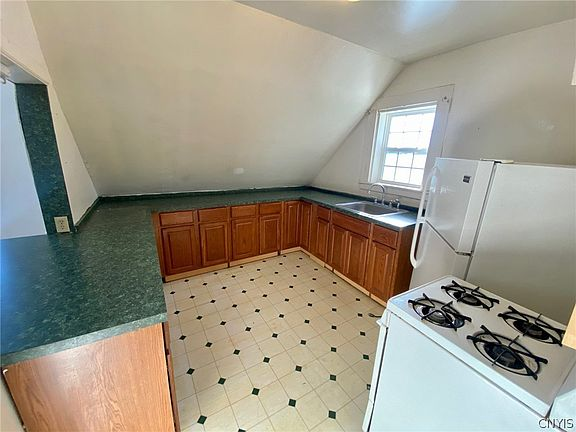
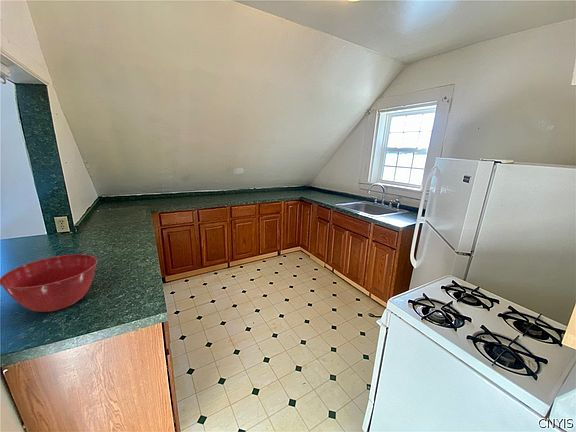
+ mixing bowl [0,253,98,313]
